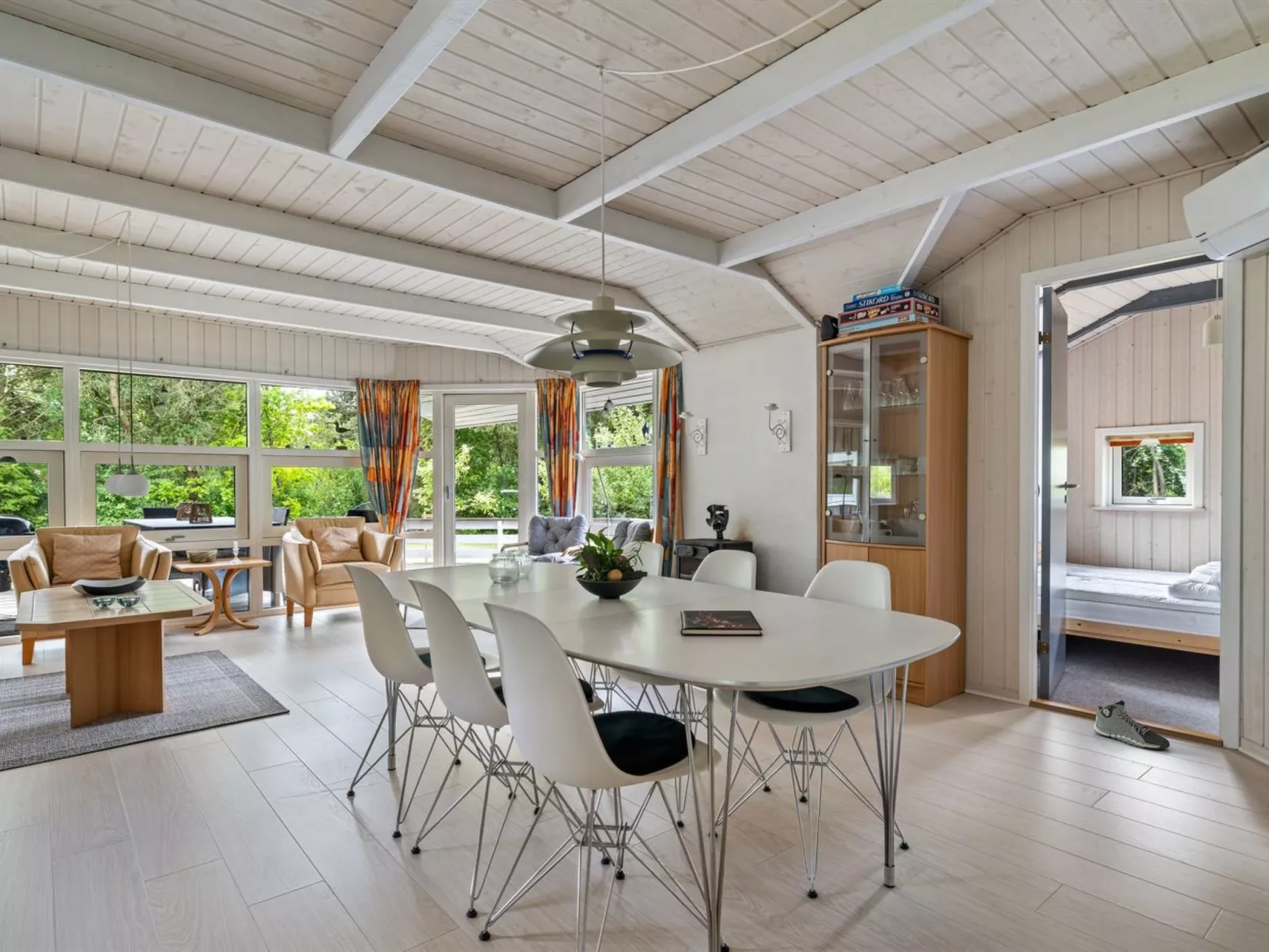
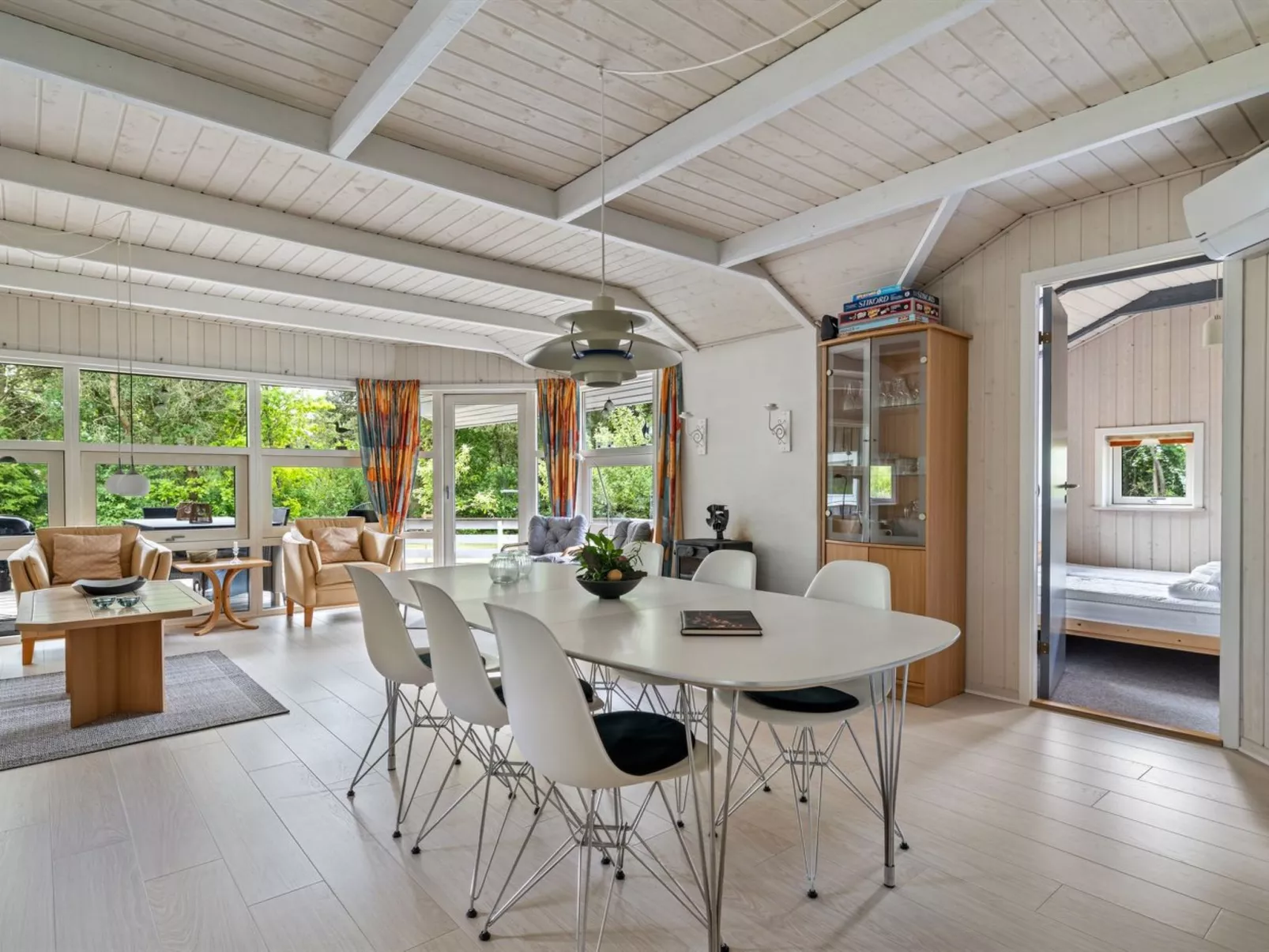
- sneaker [1093,700,1170,751]
